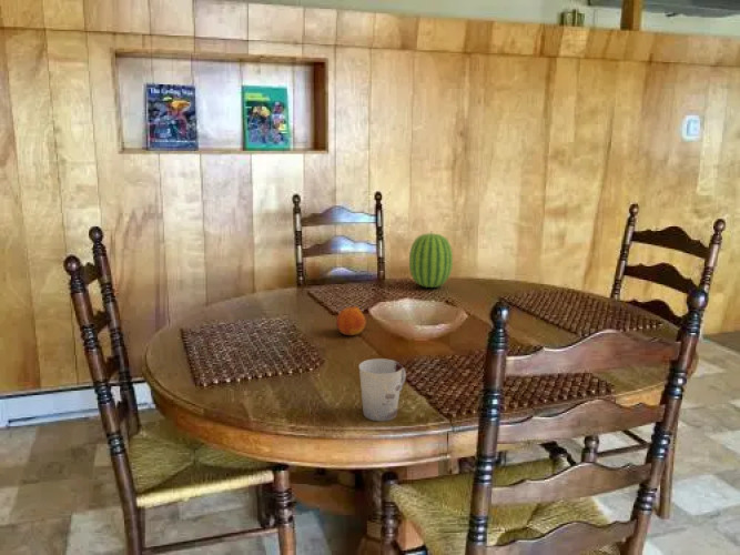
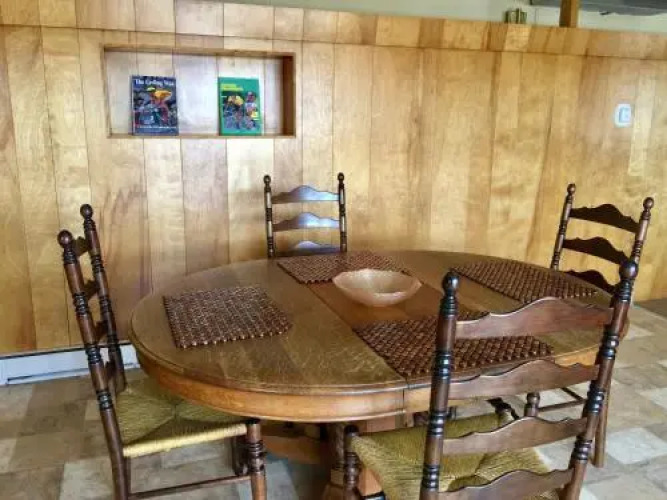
- fruit [335,305,366,336]
- cup [358,357,407,422]
- fruit [408,231,454,289]
